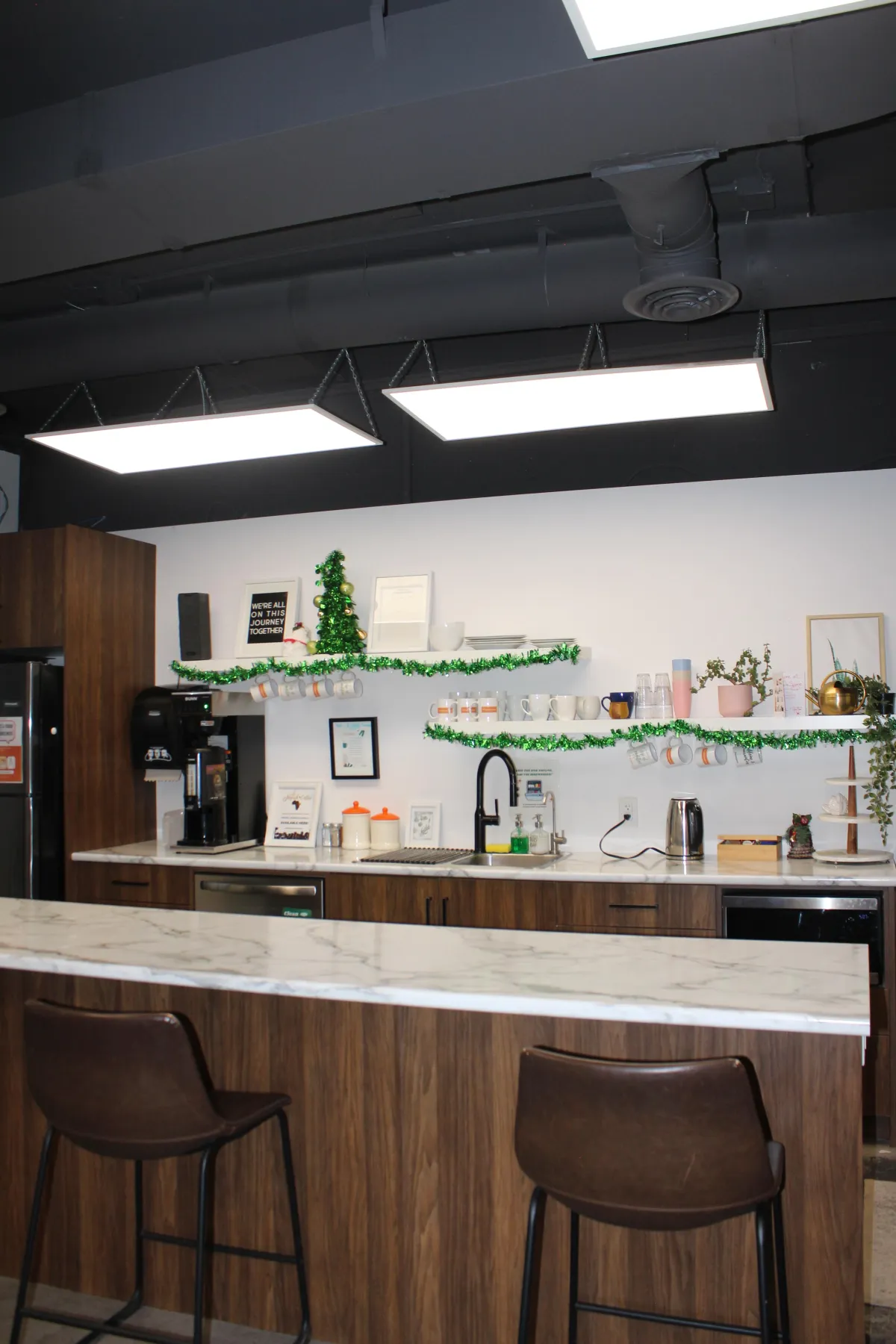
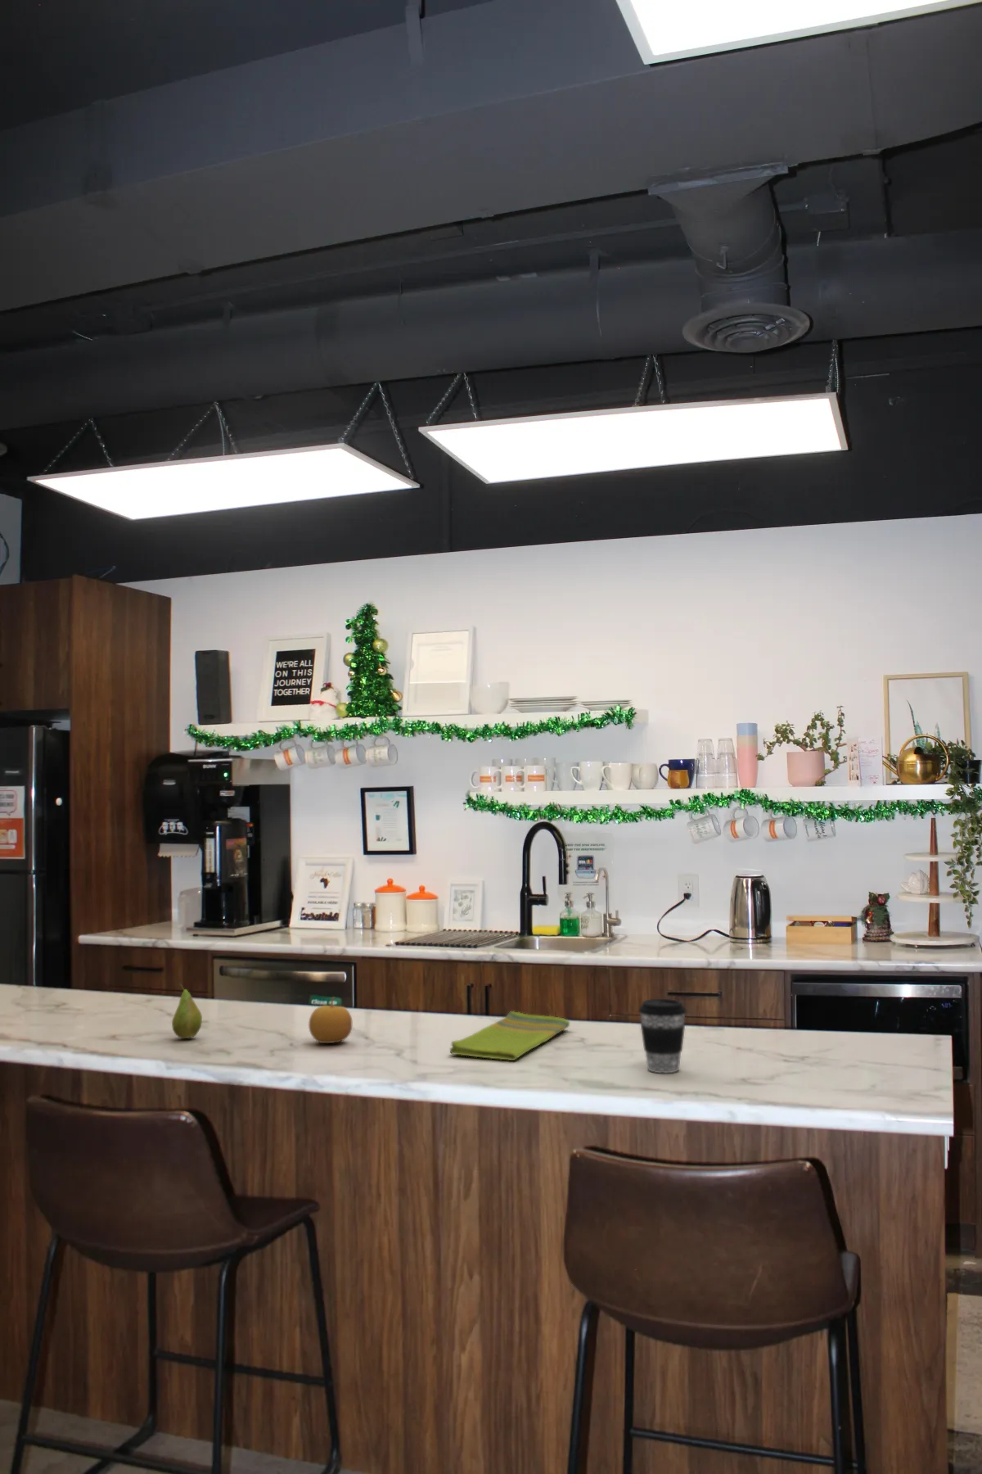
+ coffee cup [638,998,687,1074]
+ fruit [308,996,353,1044]
+ fruit [171,983,203,1040]
+ dish towel [449,1010,570,1062]
